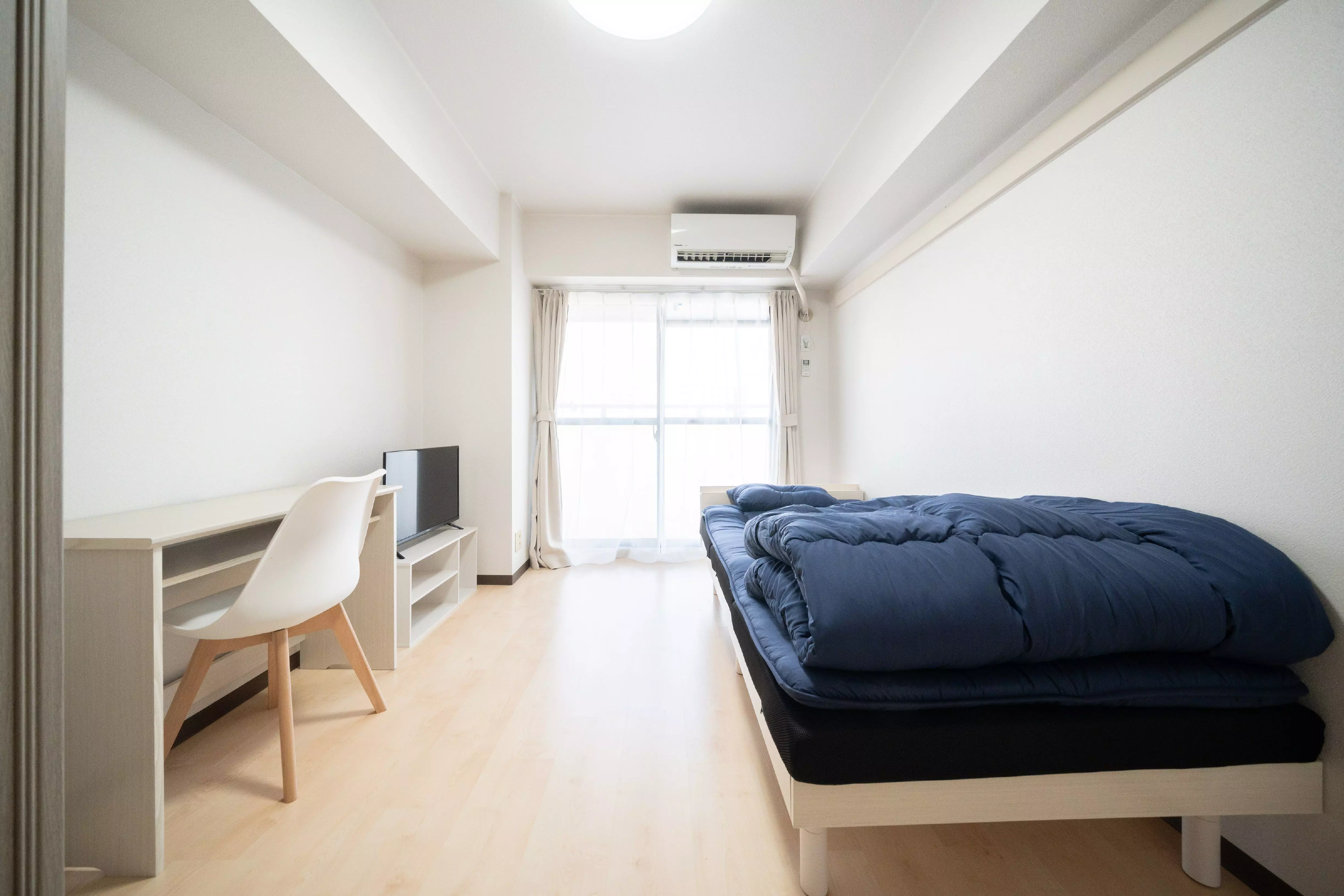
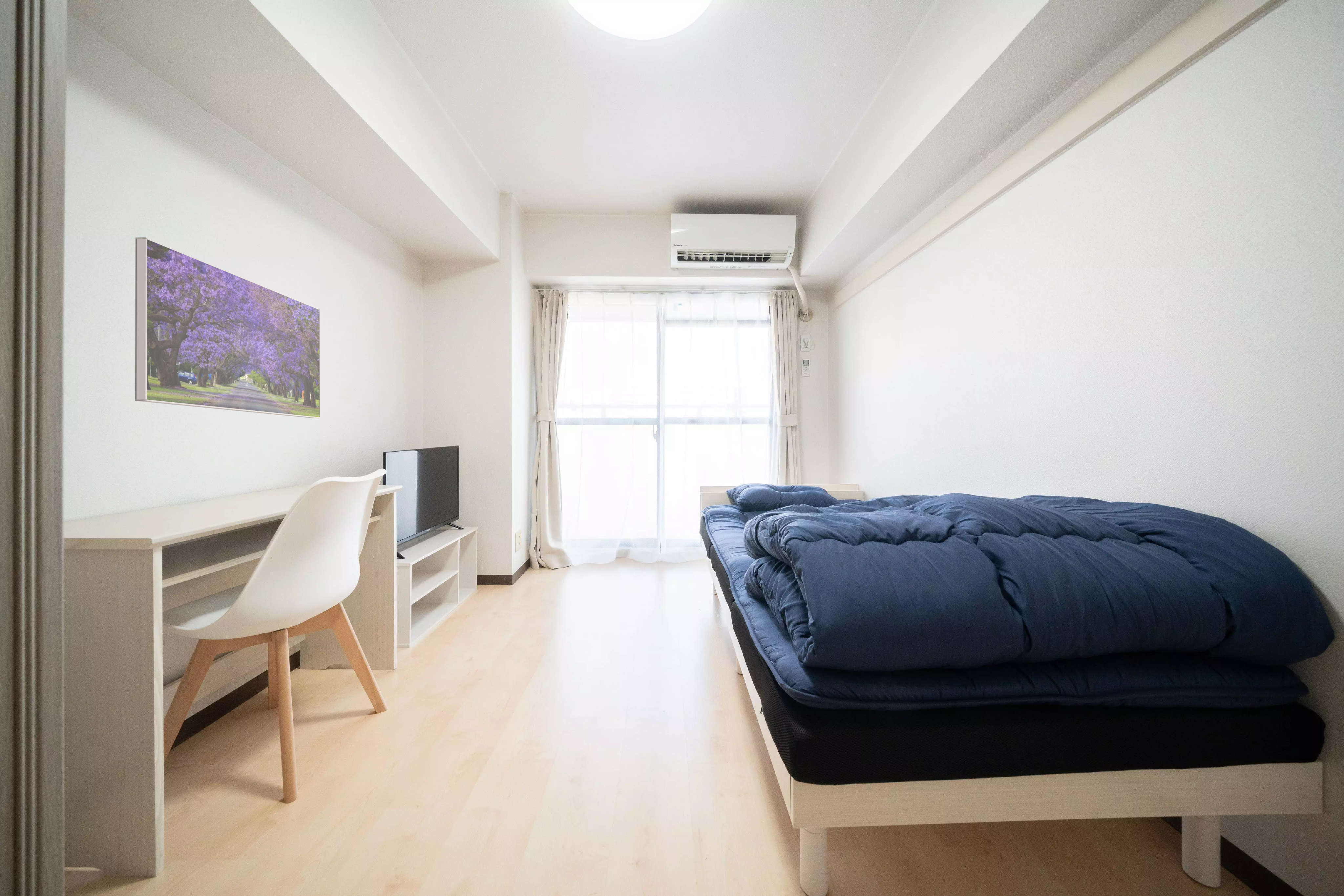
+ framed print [135,237,321,419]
